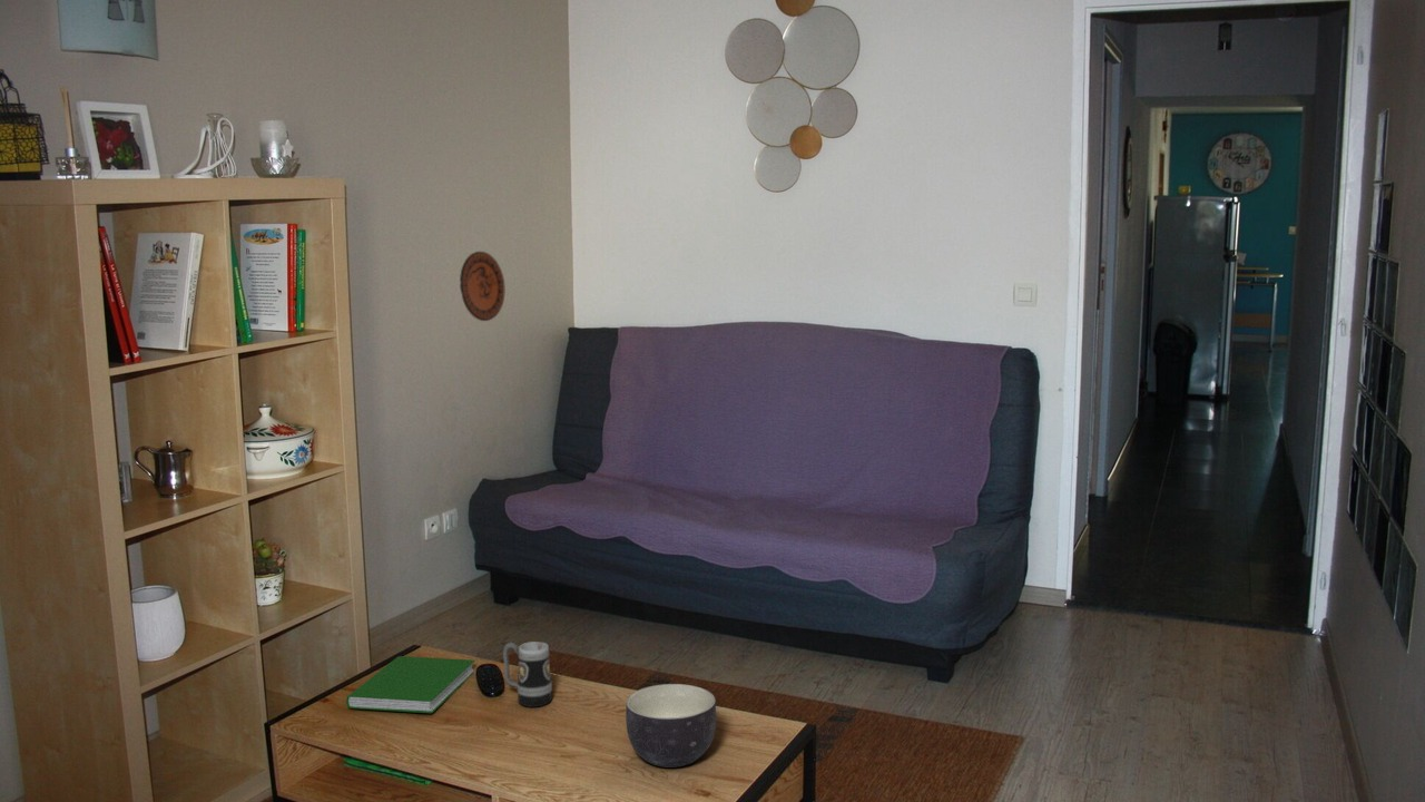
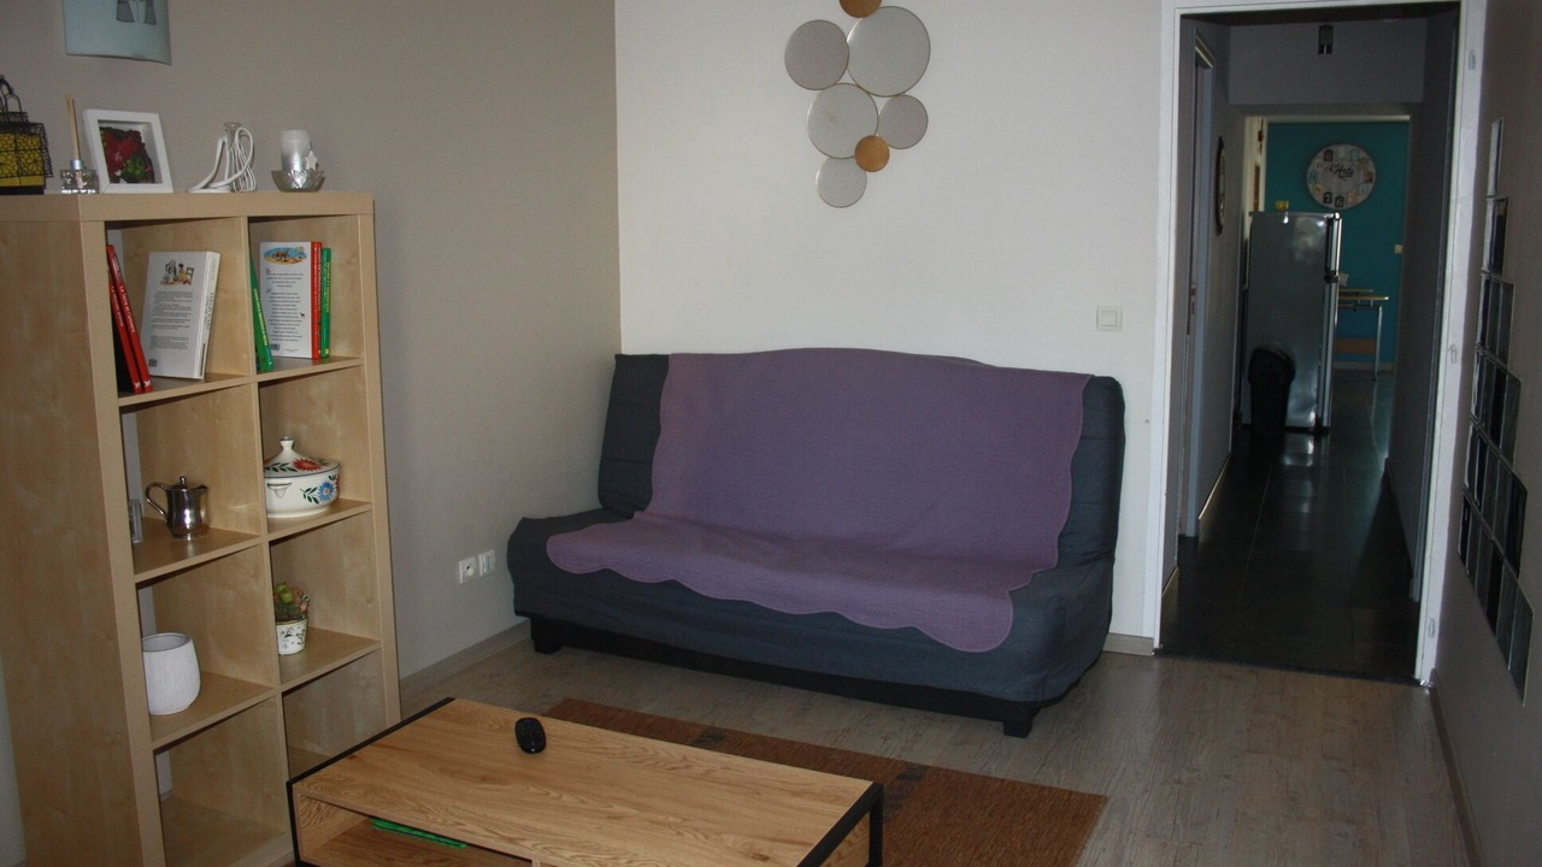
- mug [502,640,553,708]
- hardcover book [345,655,475,714]
- decorative plate [459,251,507,322]
- bowl [625,683,717,769]
